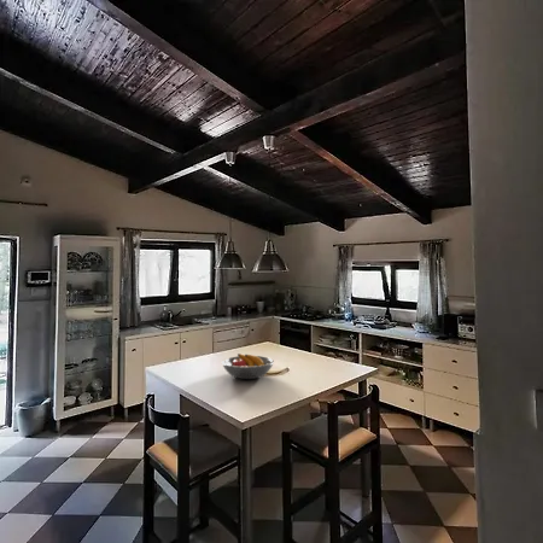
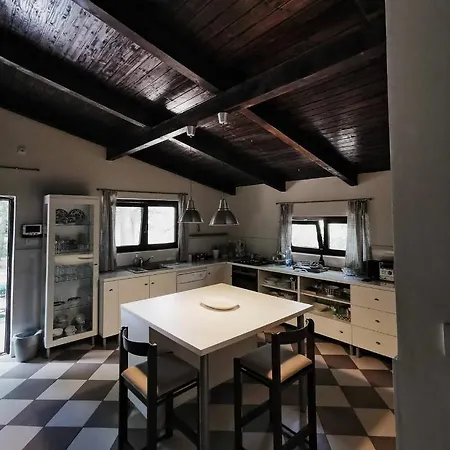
- fruit bowl [221,352,275,380]
